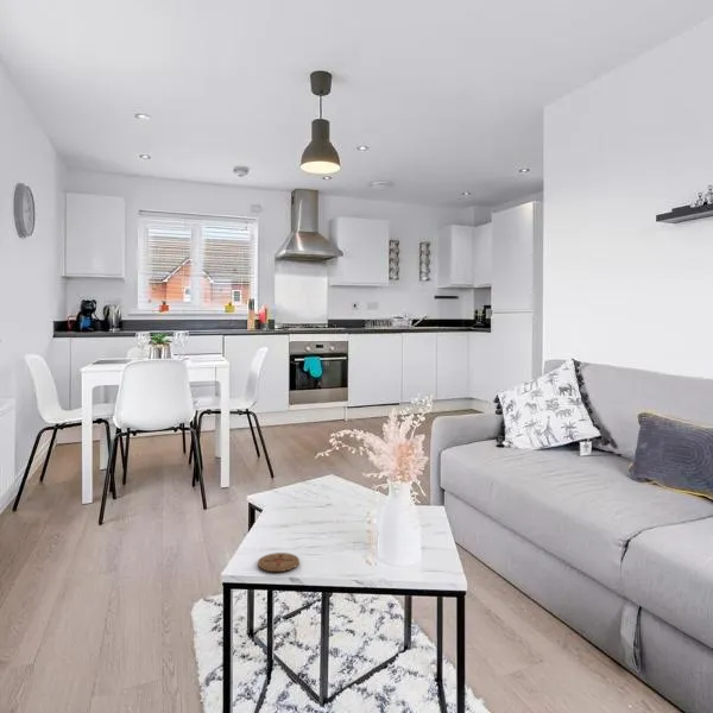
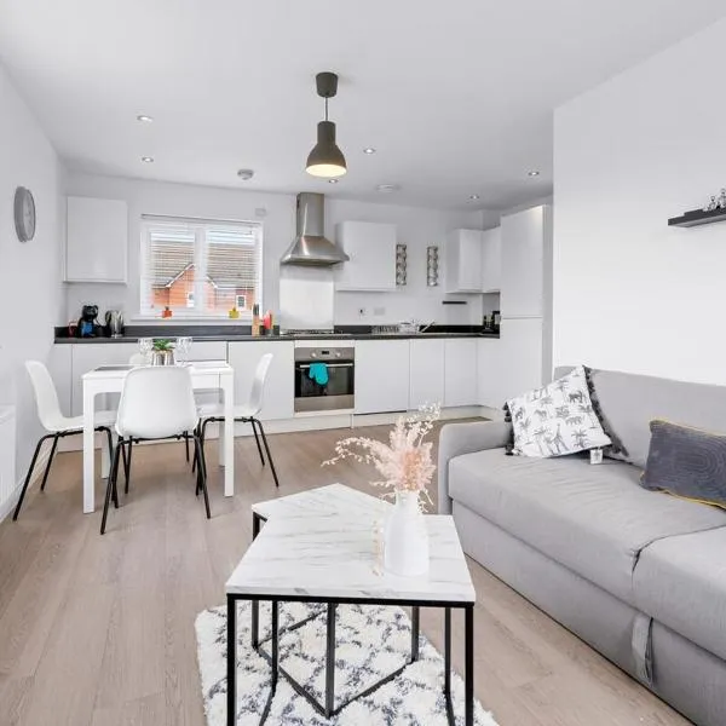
- coaster [257,551,301,573]
